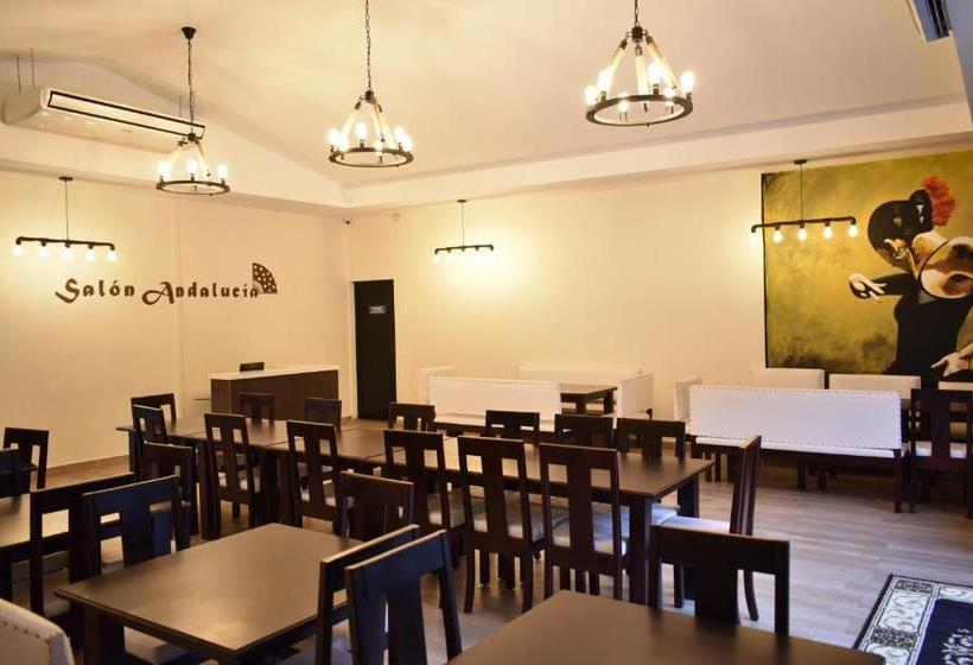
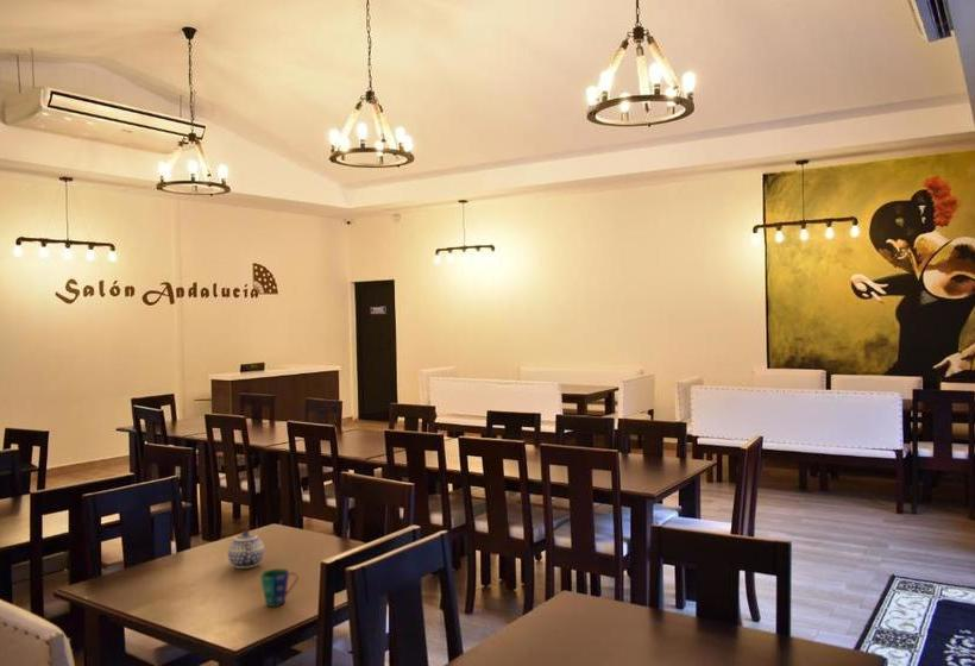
+ cup [259,567,300,608]
+ teapot [227,529,265,570]
